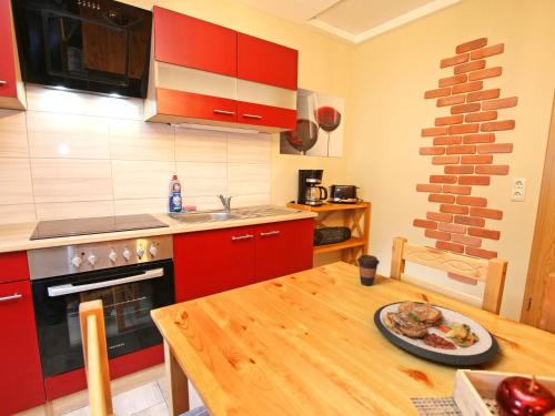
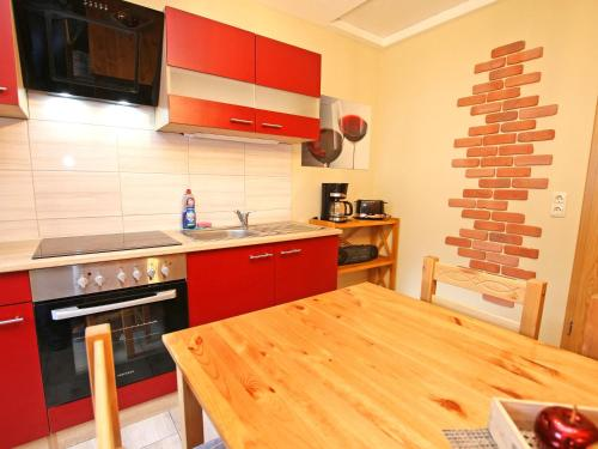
- coffee cup [356,254,381,287]
- plate [373,300,501,366]
